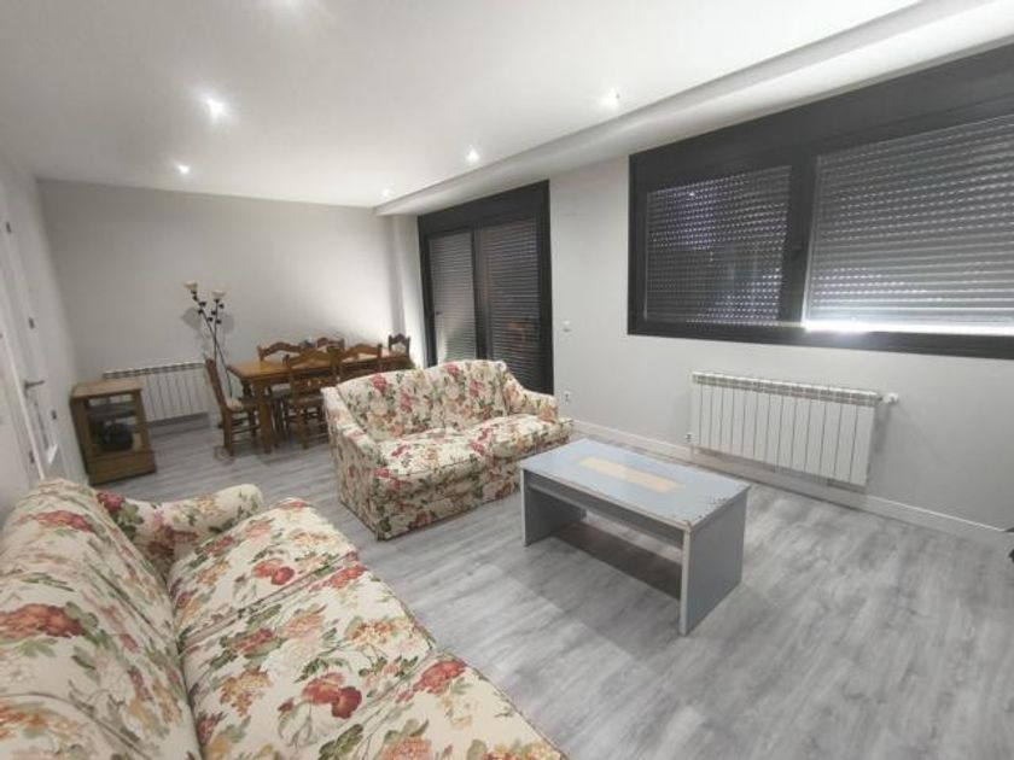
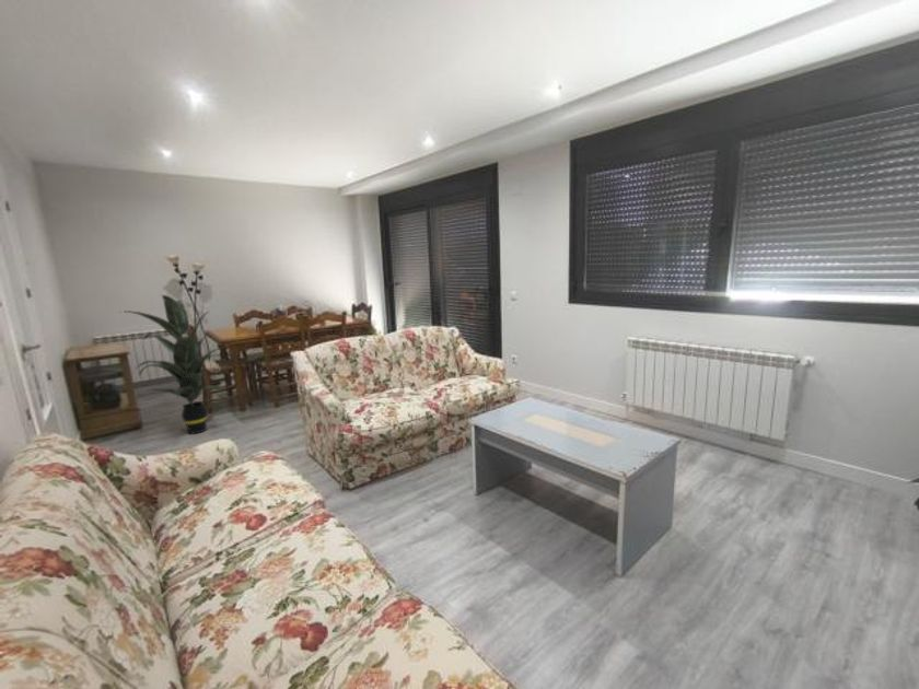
+ indoor plant [116,294,226,435]
